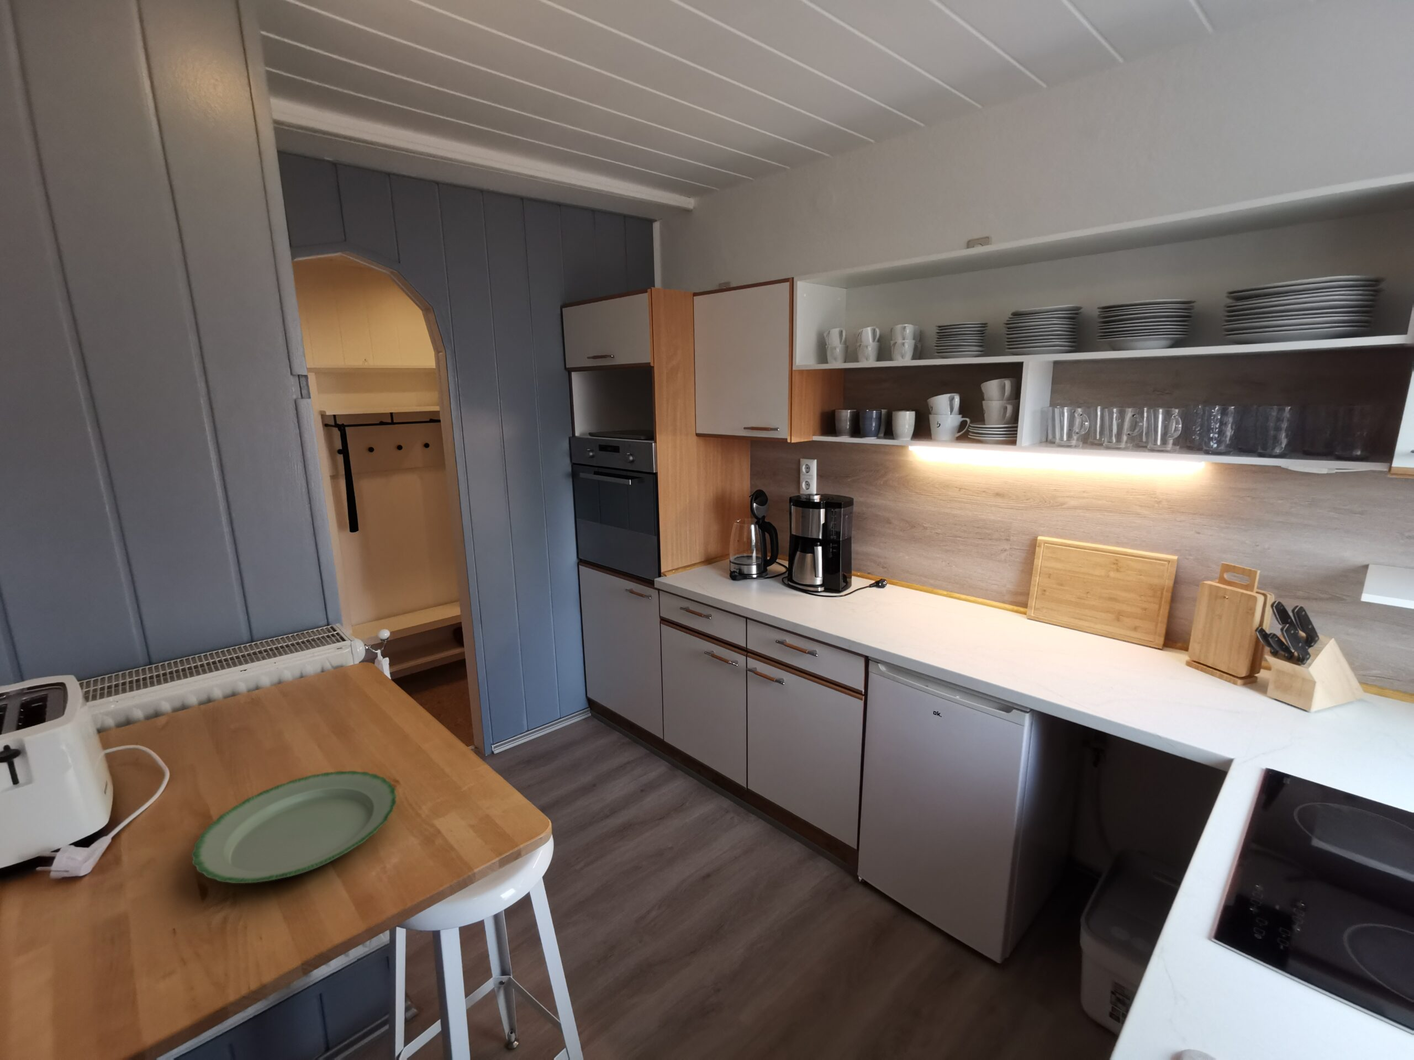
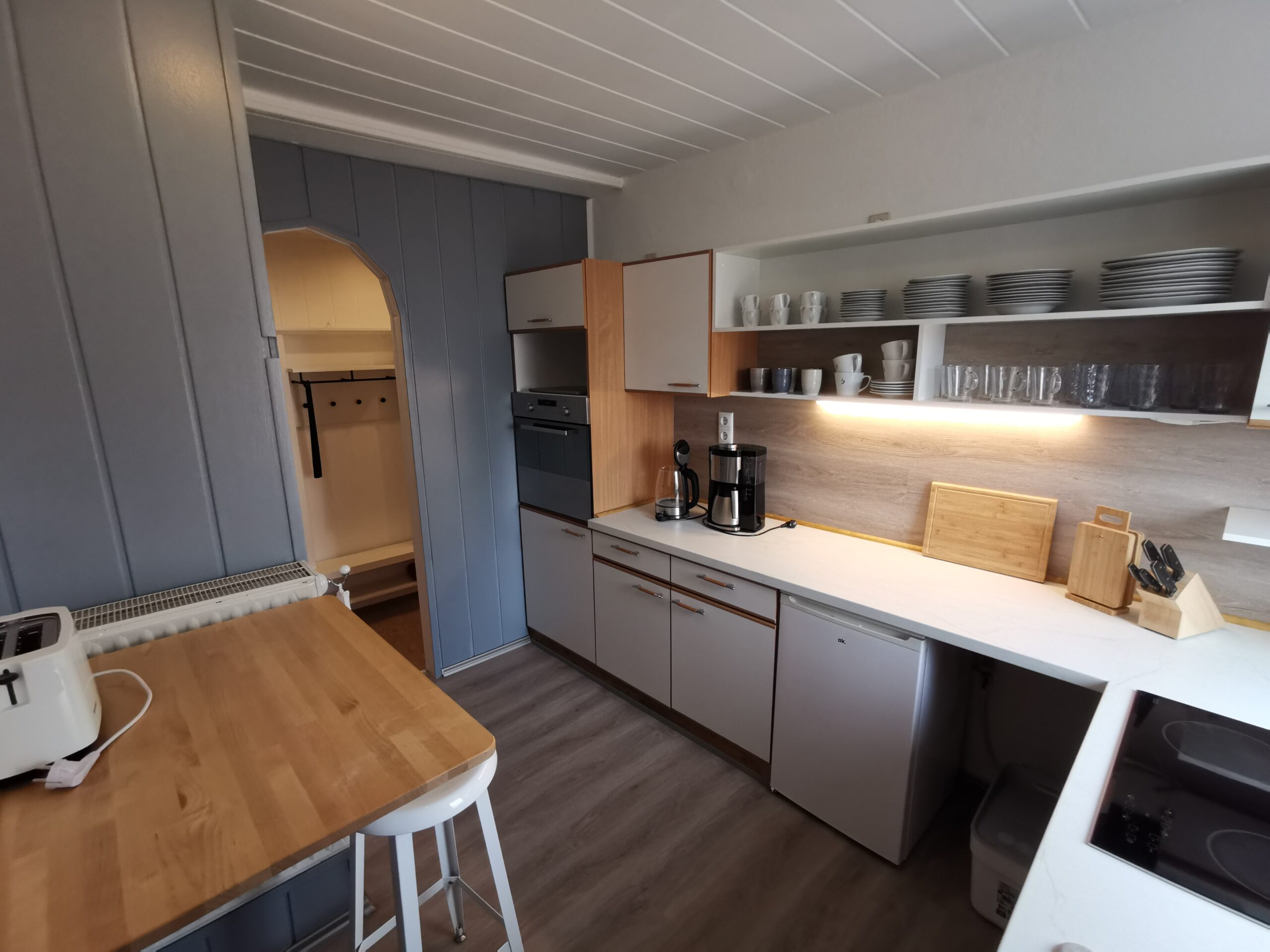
- plate [192,771,397,884]
